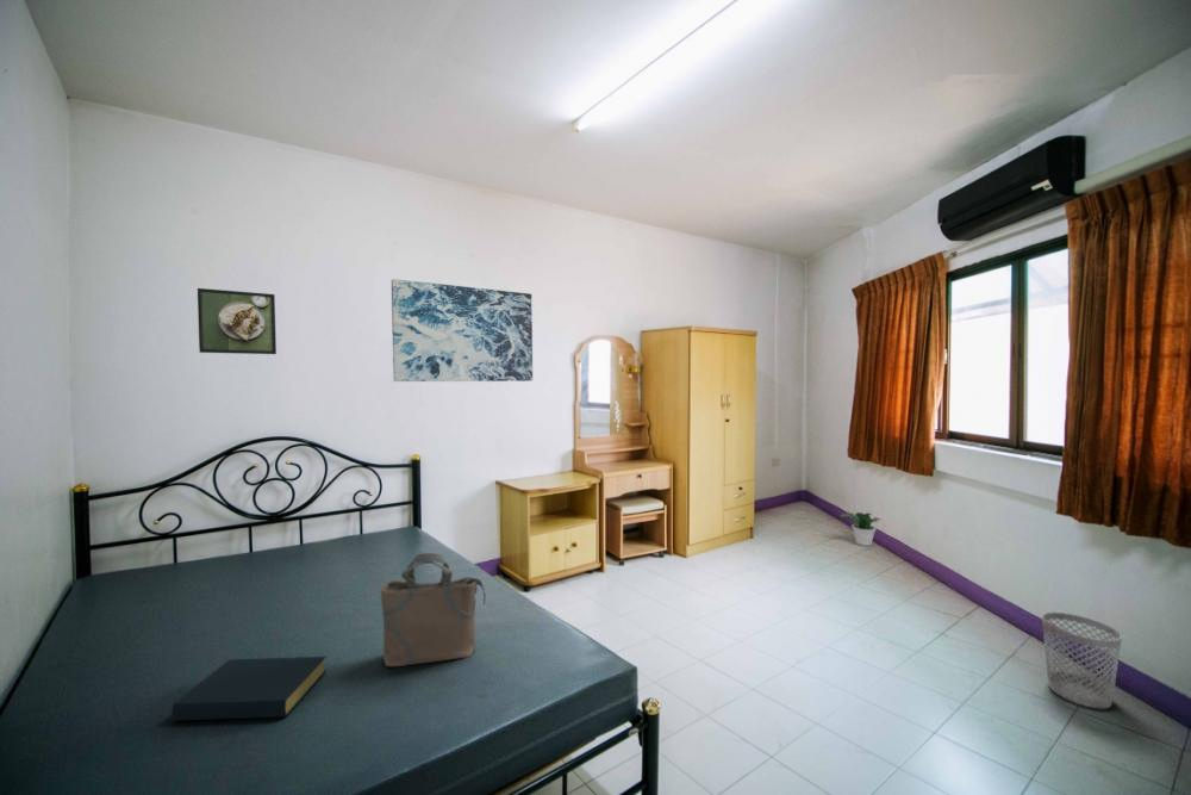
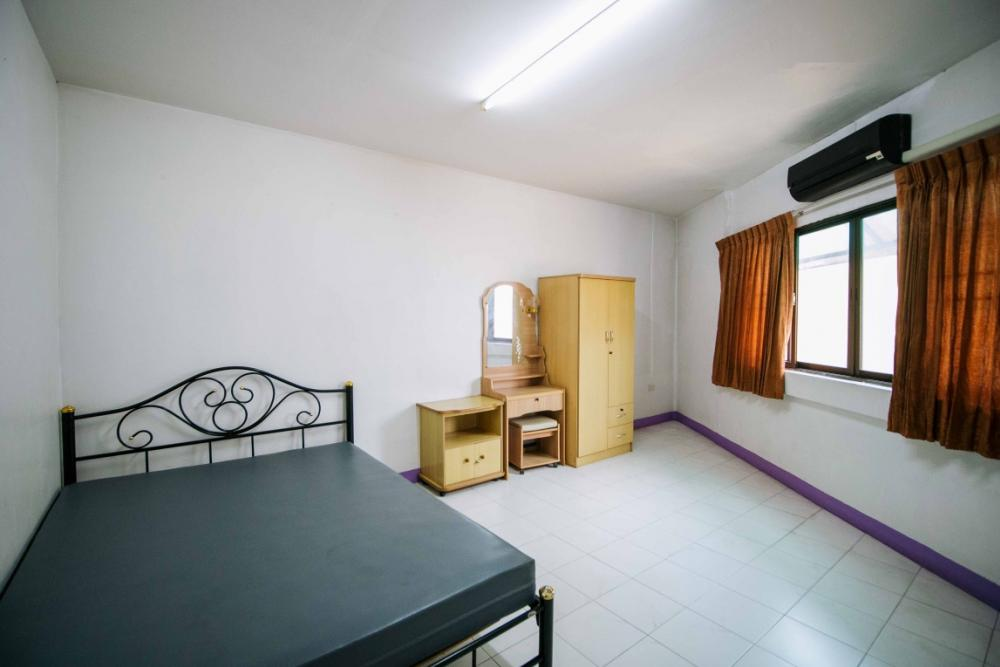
- potted plant [840,511,881,547]
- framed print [197,287,278,355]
- wall art [391,278,534,383]
- wastebasket [1041,611,1123,709]
- tote bag [380,552,487,667]
- hardback book [170,656,328,722]
